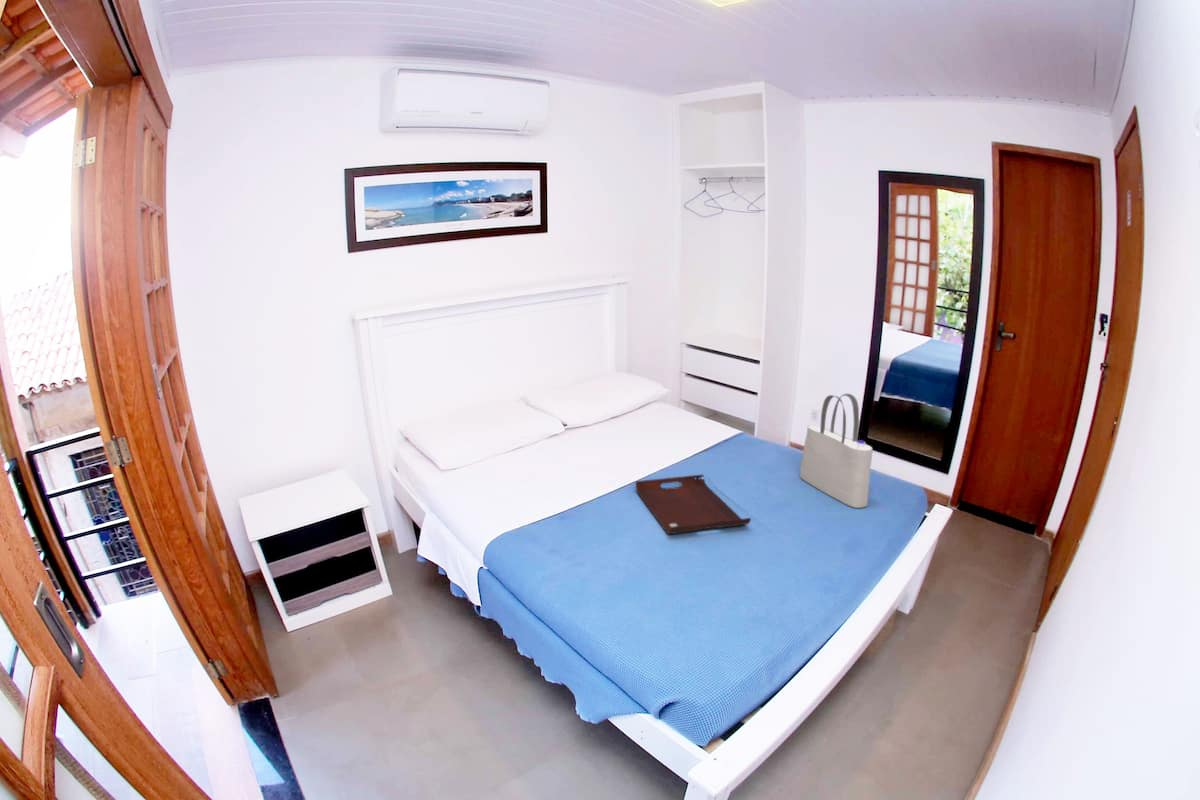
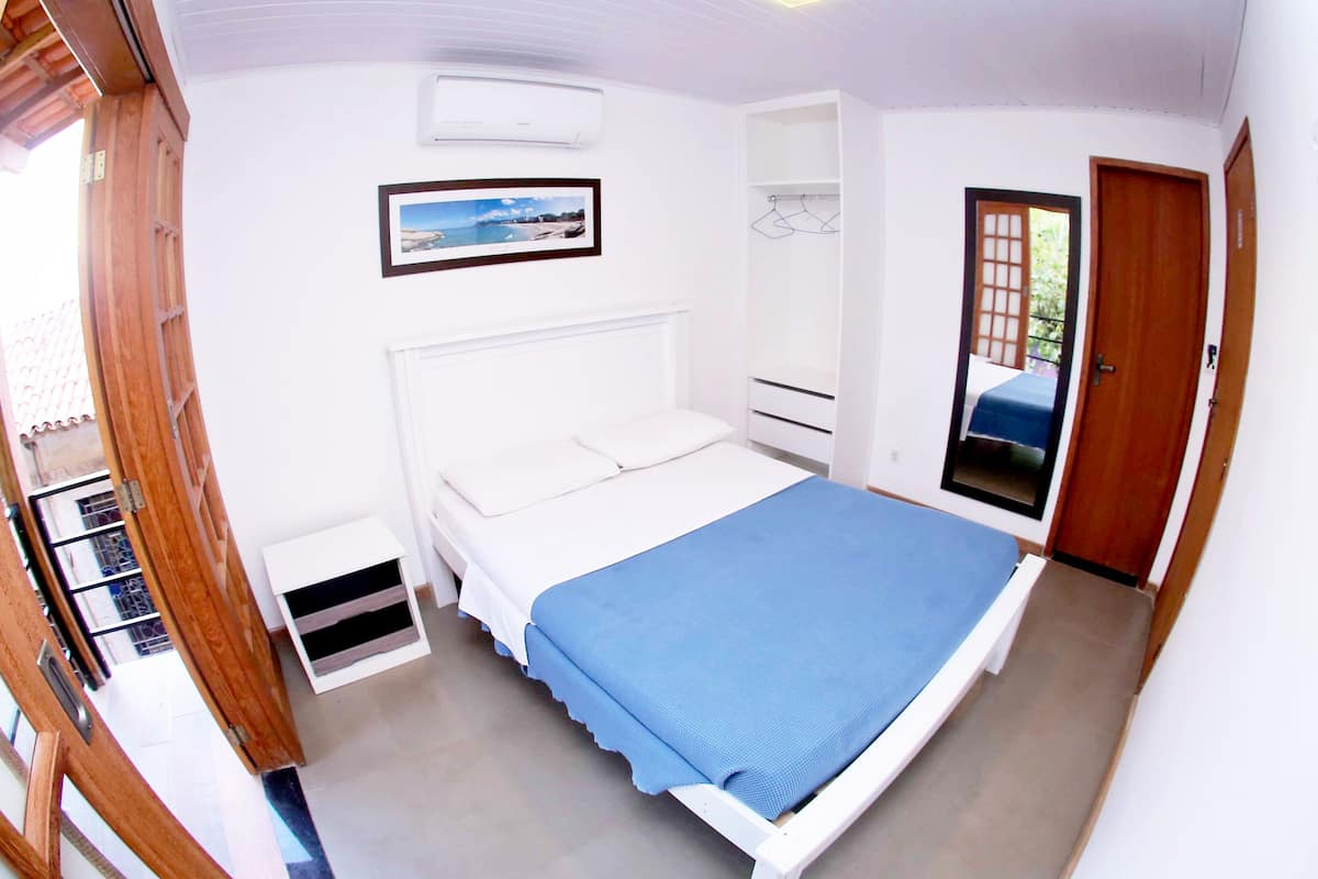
- tote bag [799,393,874,509]
- serving tray [634,474,752,535]
